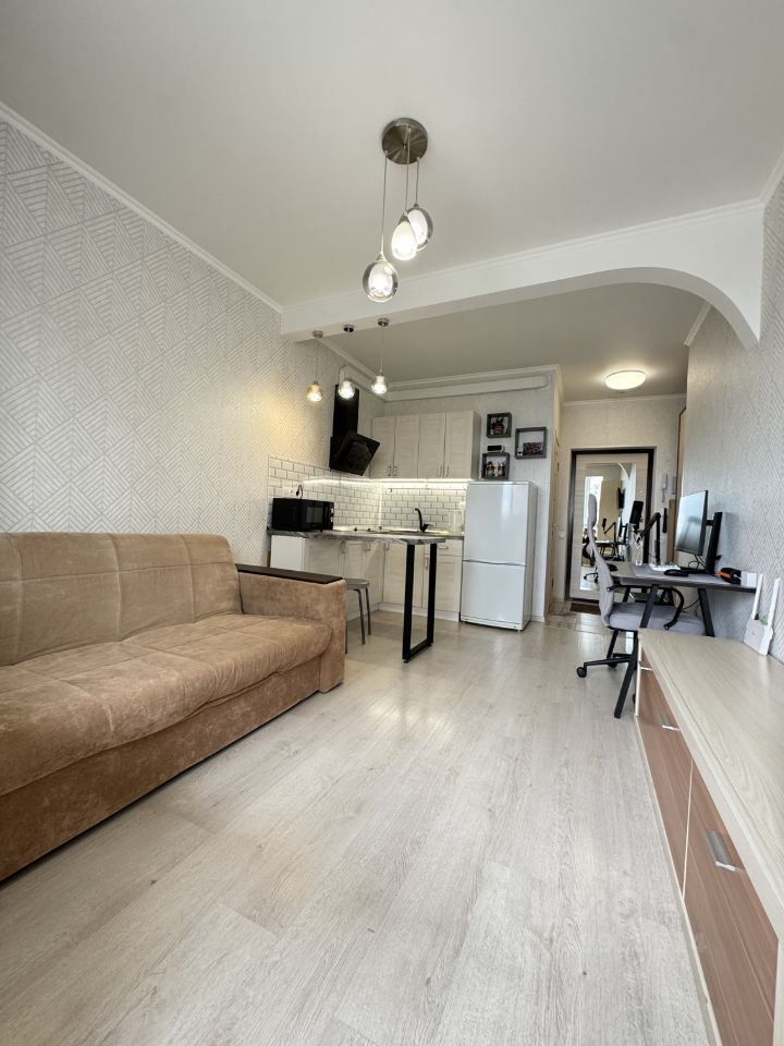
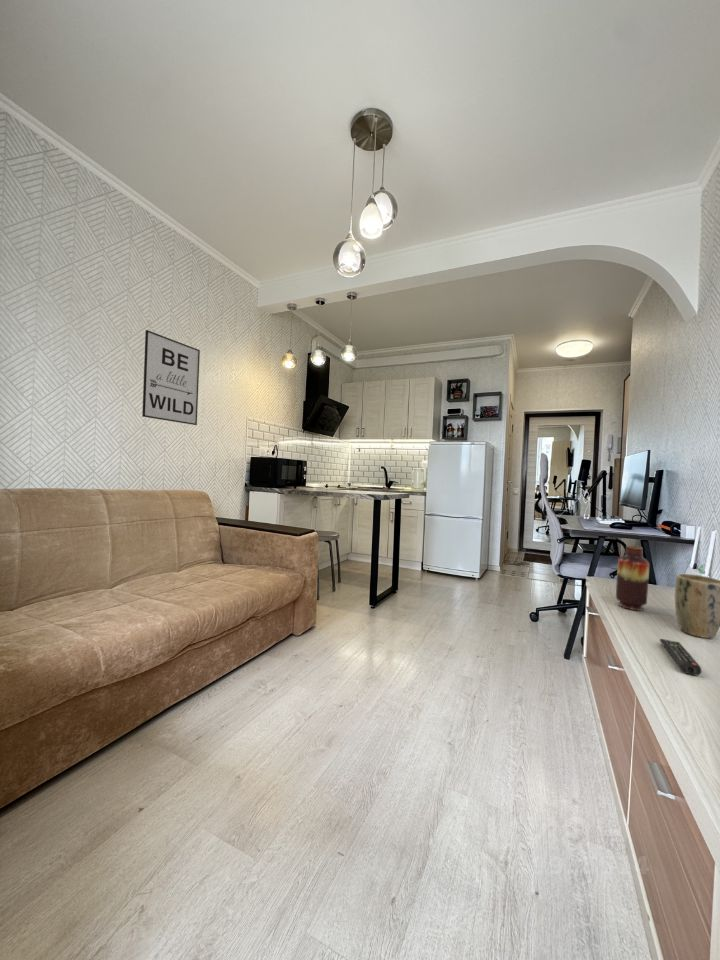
+ vase [615,545,650,612]
+ plant pot [674,573,720,639]
+ remote control [659,638,702,676]
+ wall art [141,329,201,426]
